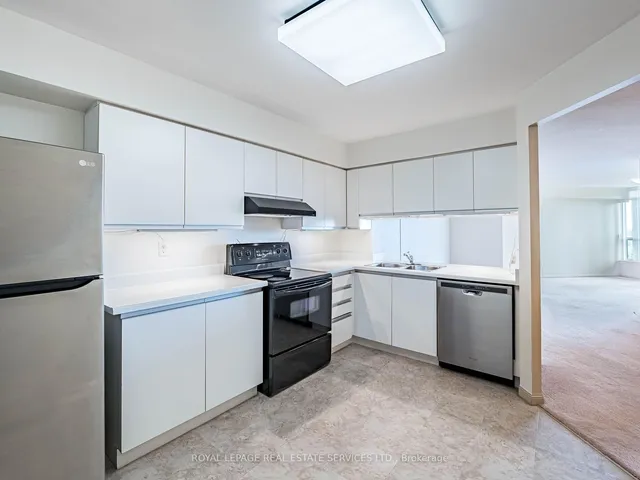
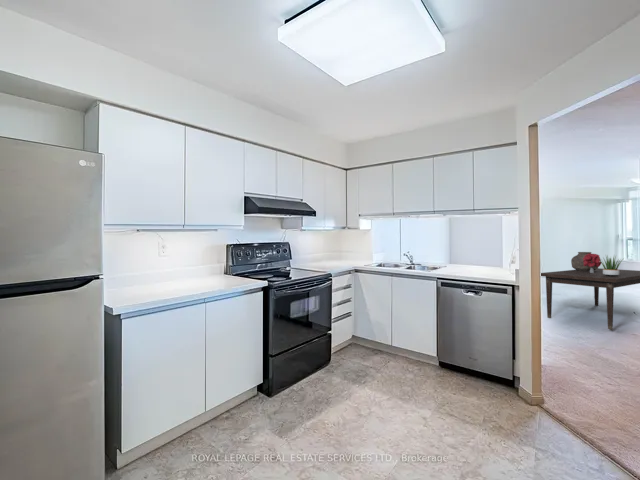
+ bouquet [583,253,602,273]
+ potted plant [600,254,625,276]
+ dining table [540,267,640,331]
+ ceramic pot [570,251,599,271]
